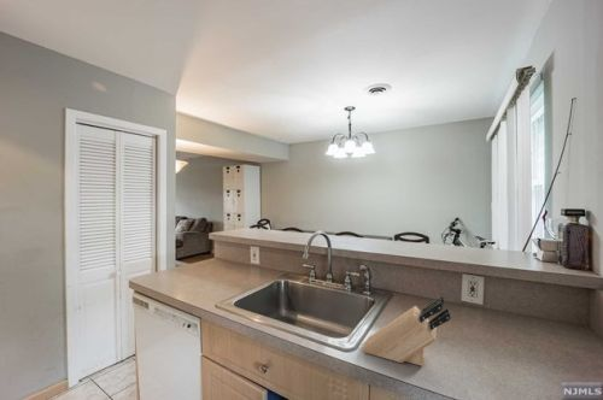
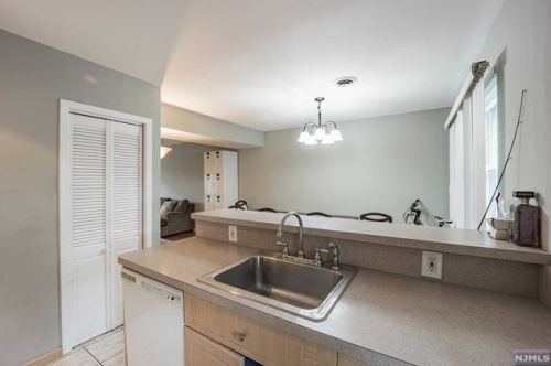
- knife block [361,295,452,367]
